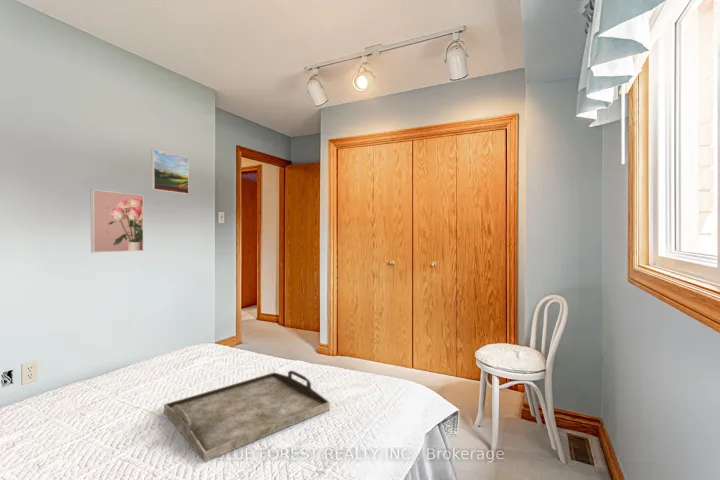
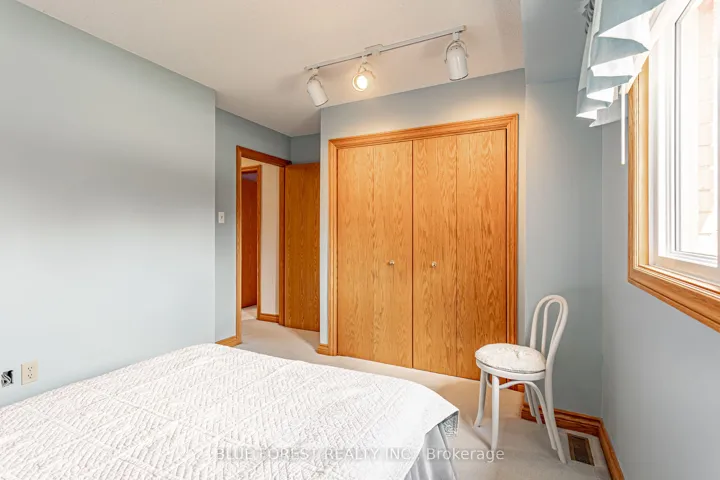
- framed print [89,189,145,253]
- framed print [150,148,190,195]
- serving tray [163,370,331,463]
